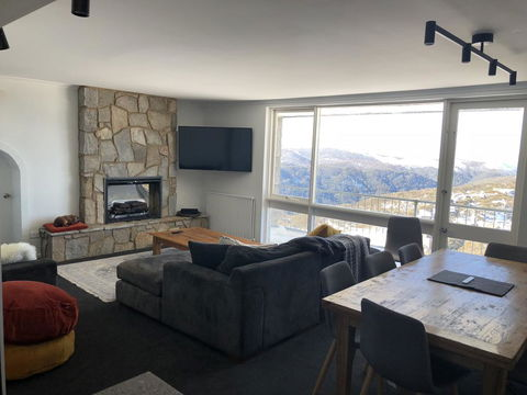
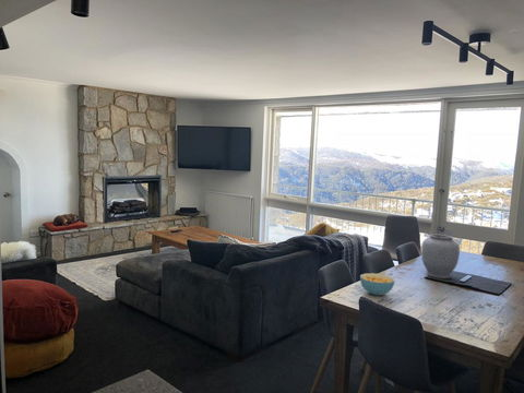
+ cereal bowl [359,272,395,297]
+ vase [420,234,461,279]
